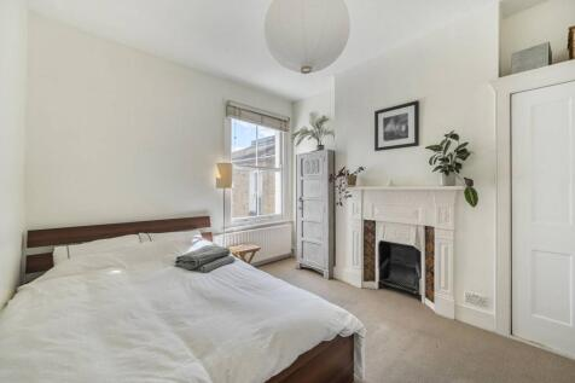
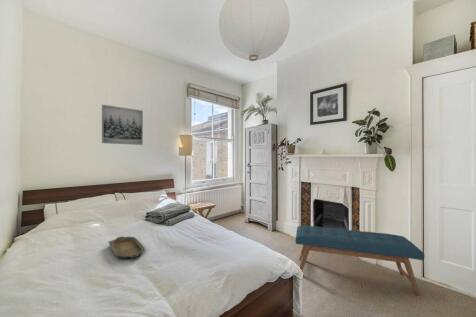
+ serving tray [107,236,146,259]
+ wall art [101,104,144,146]
+ bench [294,225,425,296]
